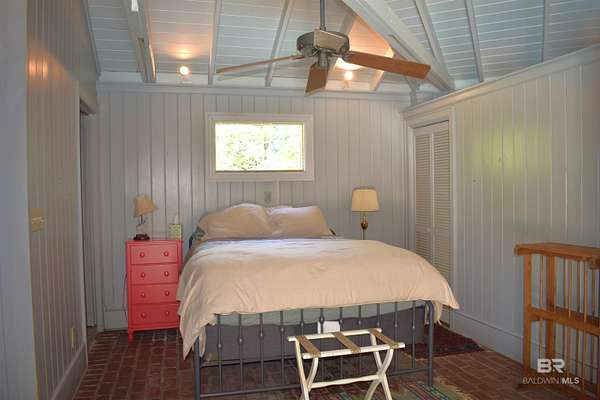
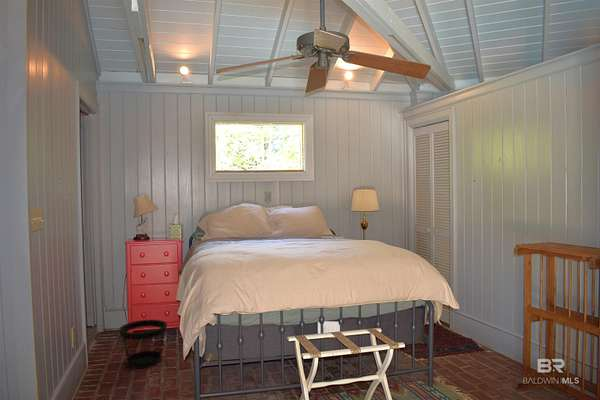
+ wastebasket [119,319,168,369]
